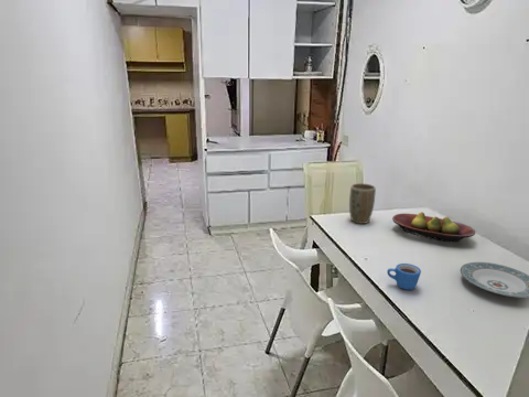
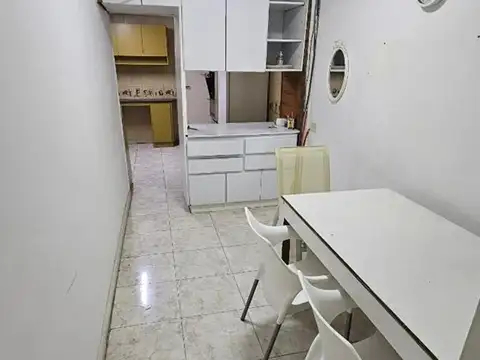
- mug [386,262,422,291]
- fruit bowl [391,211,476,244]
- plant pot [348,182,377,225]
- plate [460,261,529,299]
